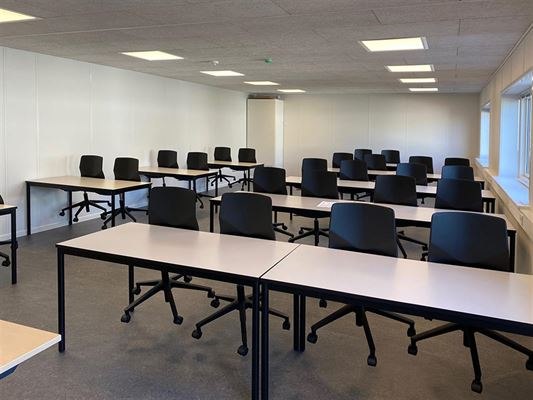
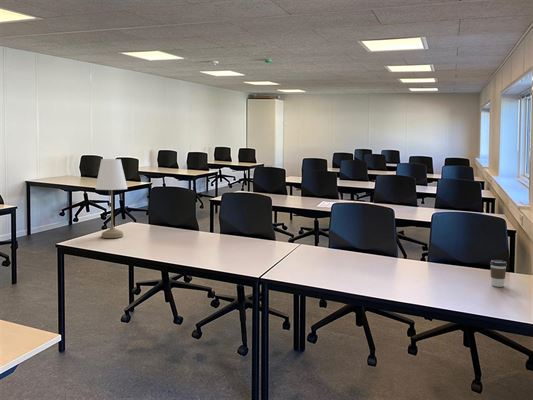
+ coffee cup [489,259,508,288]
+ desk lamp [94,158,128,239]
